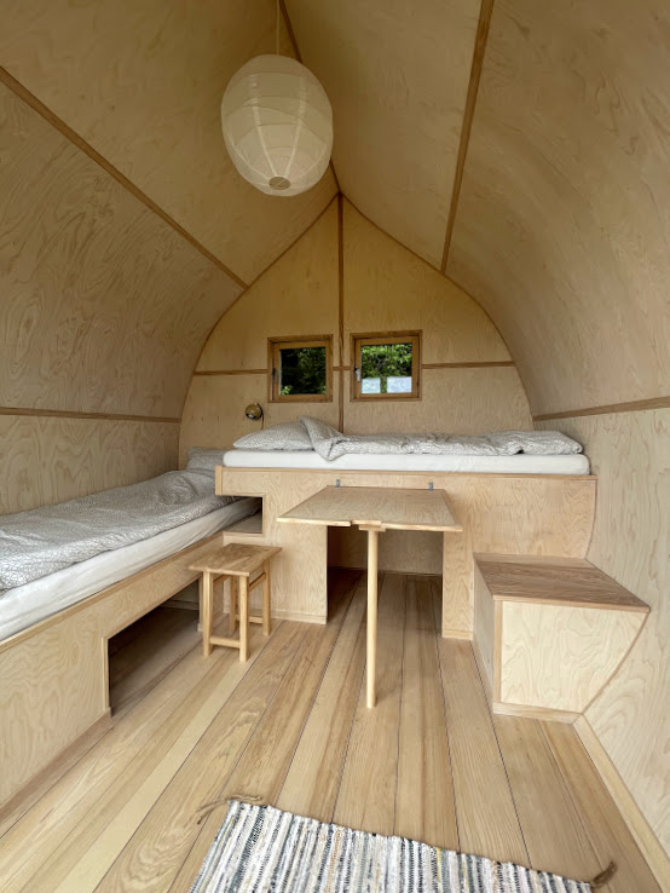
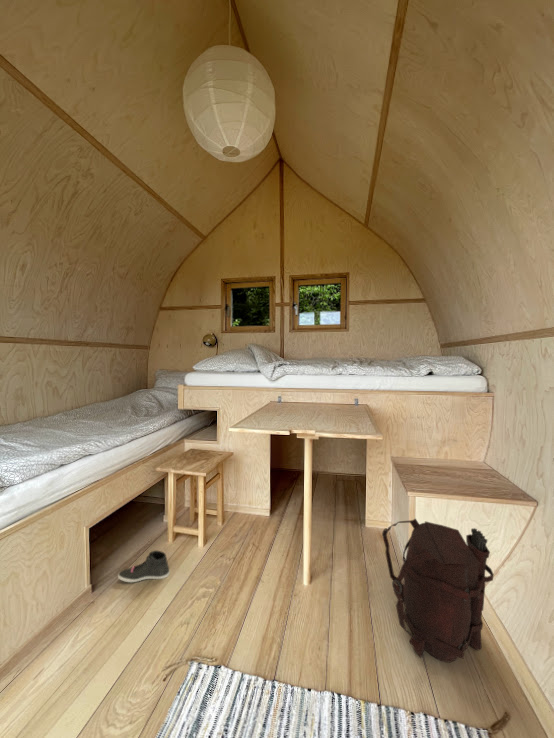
+ backpack [381,517,495,663]
+ sneaker [117,549,171,583]
